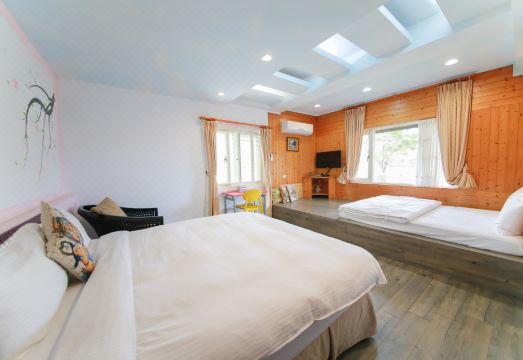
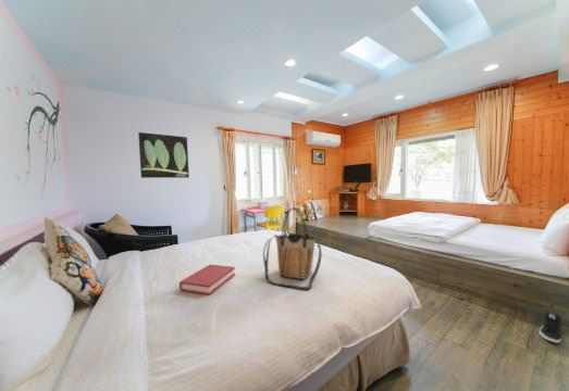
+ tote bag [262,206,323,291]
+ sneaker [539,310,562,343]
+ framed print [137,131,190,179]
+ hardback book [178,264,236,297]
